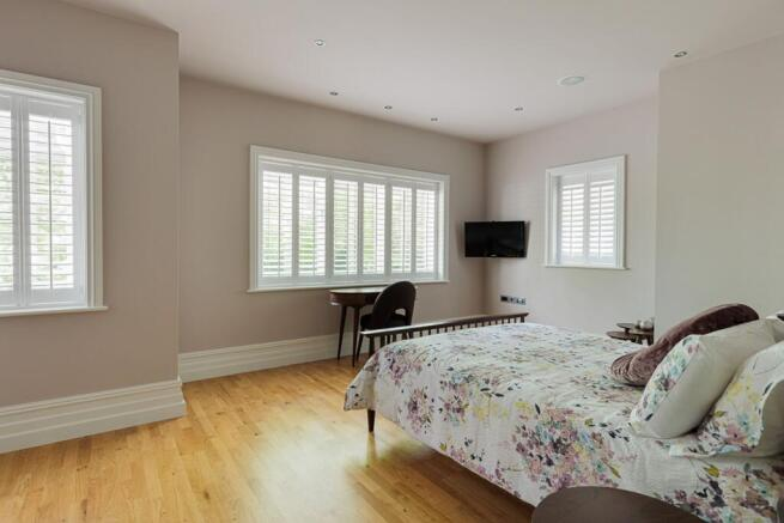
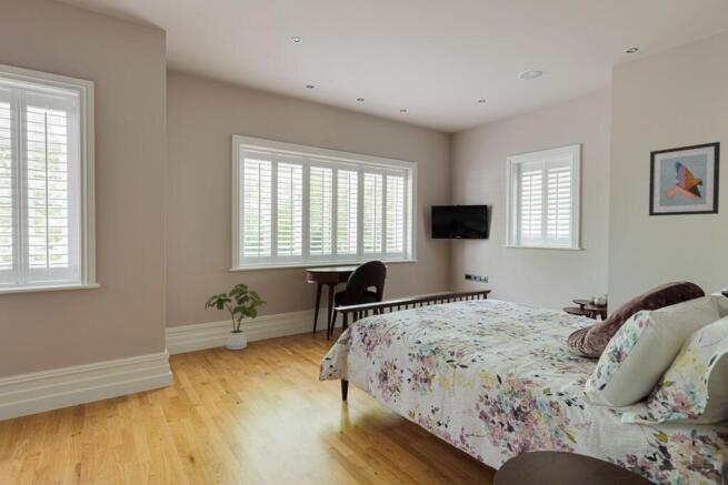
+ wall art [648,141,721,218]
+ house plant [203,283,268,351]
